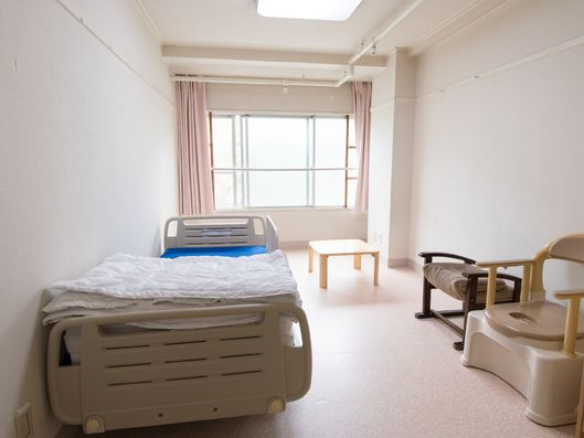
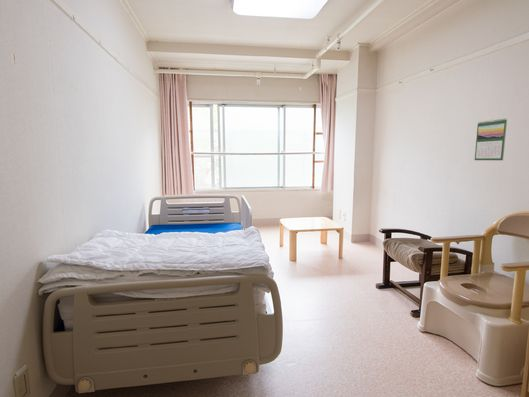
+ calendar [474,118,508,161]
